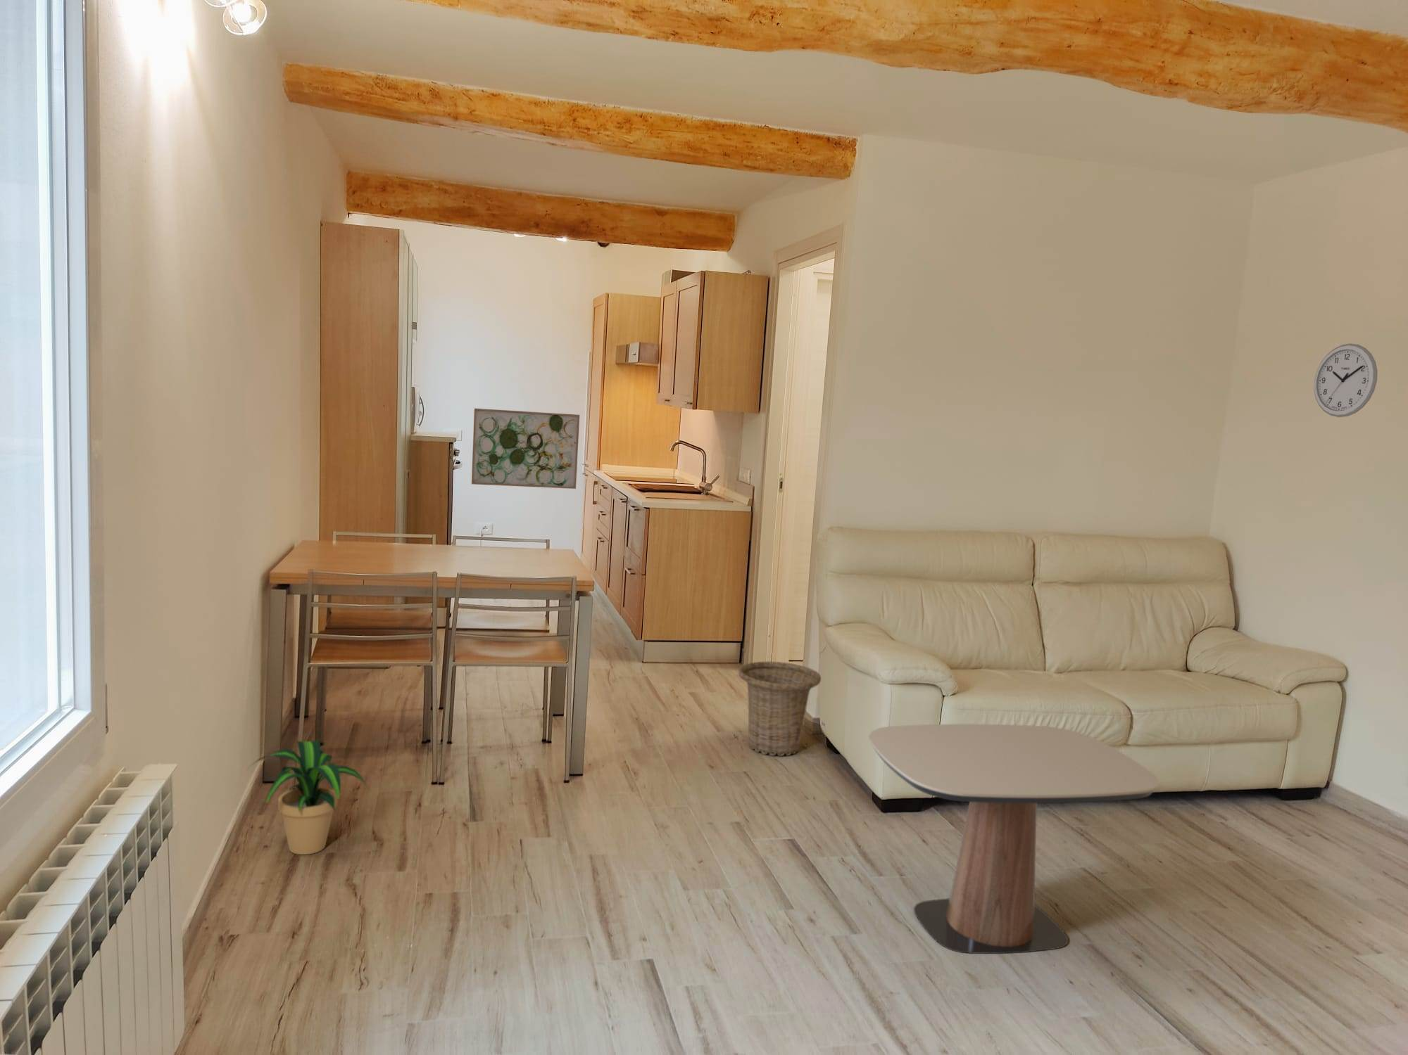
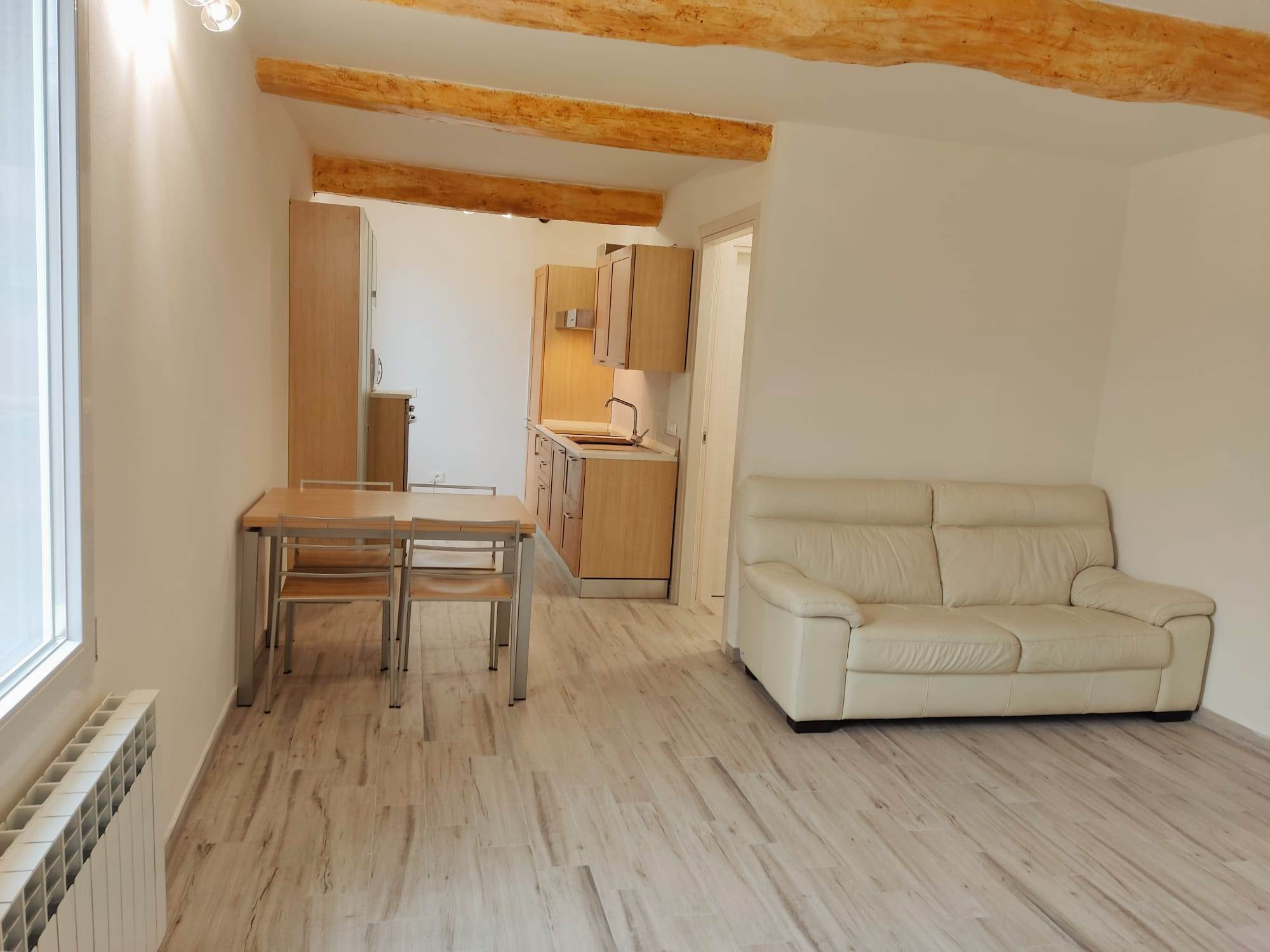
- wall art [471,408,580,490]
- basket [737,662,822,757]
- wall clock [1313,342,1378,418]
- side table [868,724,1160,954]
- potted plant [246,739,369,856]
